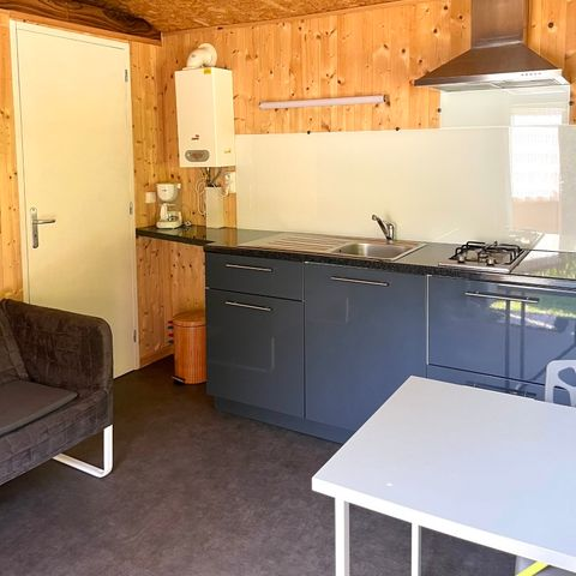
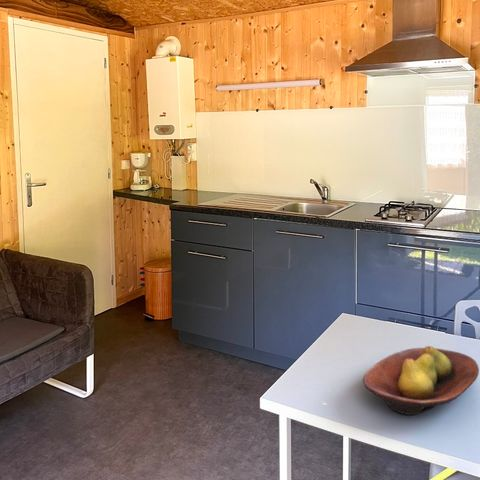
+ fruit bowl [362,345,480,416]
